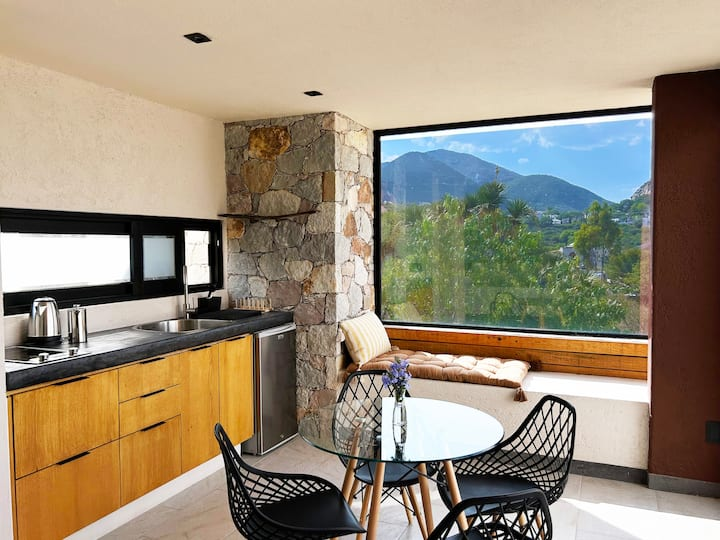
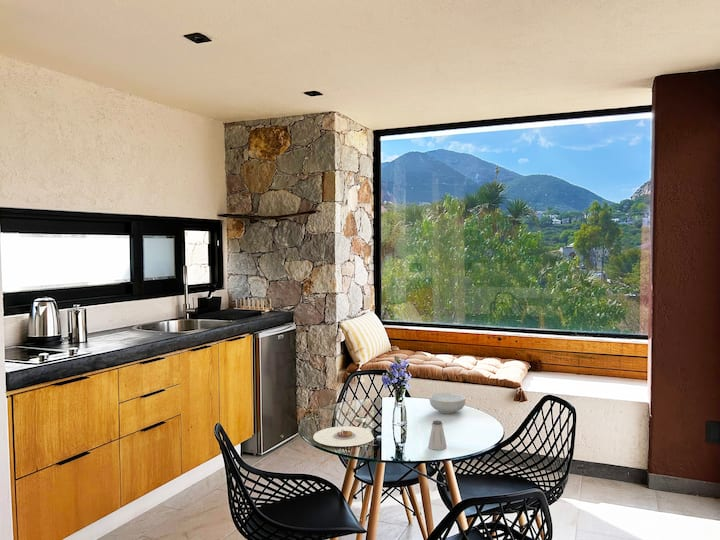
+ saltshaker [427,419,448,451]
+ plate [312,425,375,448]
+ cereal bowl [429,391,466,414]
